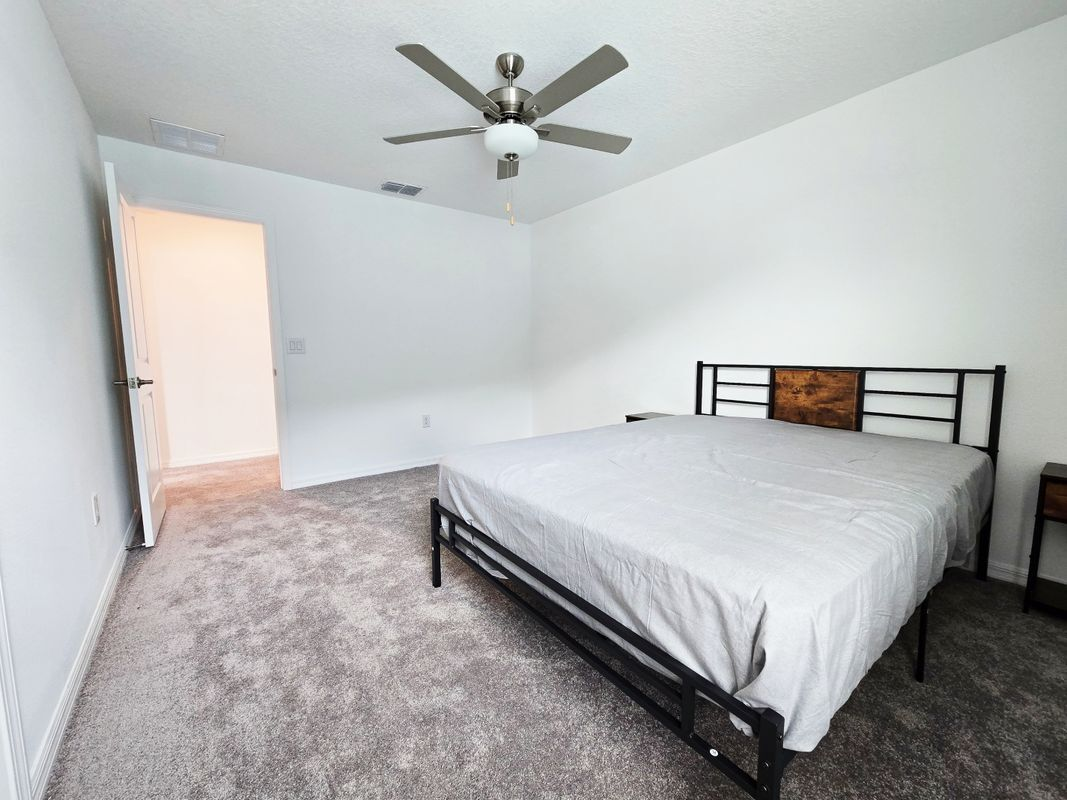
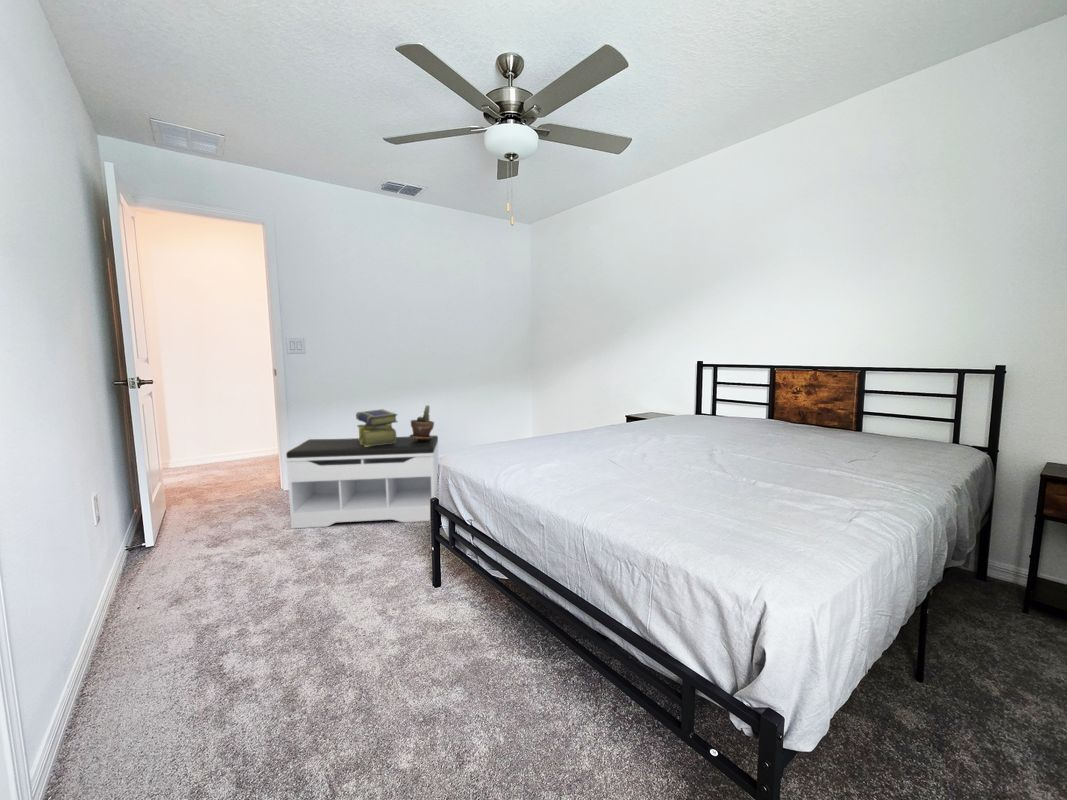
+ stack of books [355,408,399,447]
+ bench [285,435,439,530]
+ potted plant [409,404,435,441]
